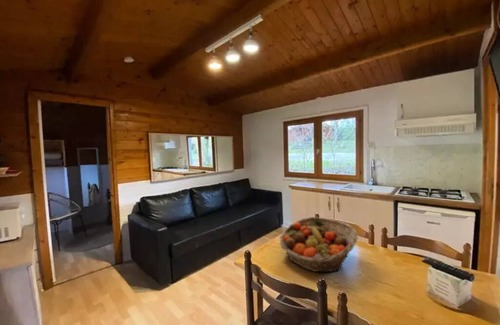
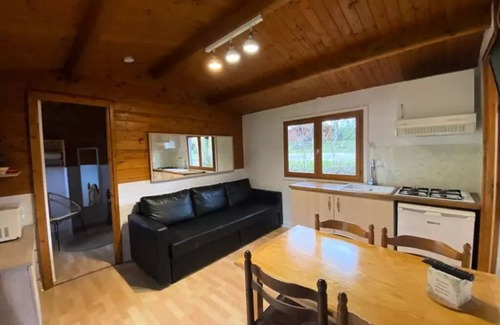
- fruit basket [279,216,359,273]
